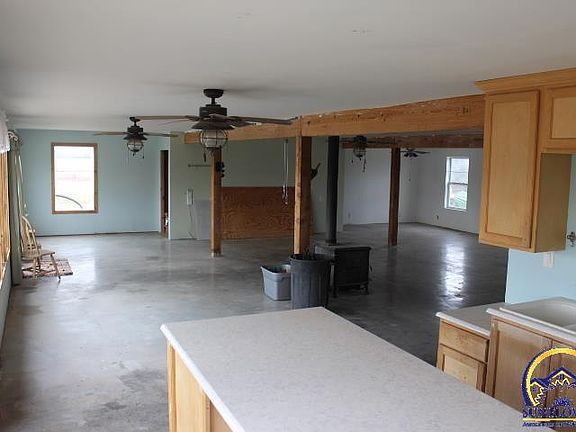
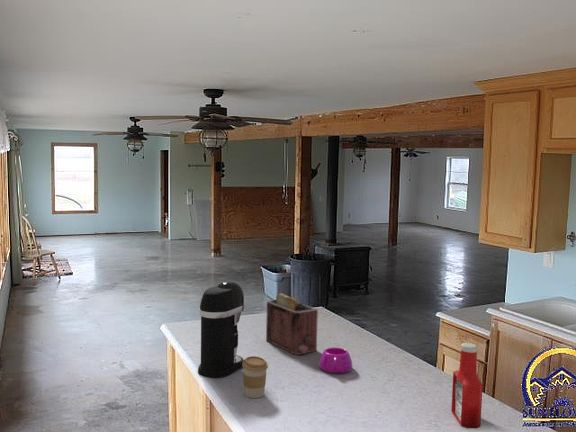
+ coffee maker [197,280,245,379]
+ soap bottle [450,342,484,429]
+ toaster [265,293,319,356]
+ coffee cup [242,355,269,399]
+ bowl [318,347,353,374]
